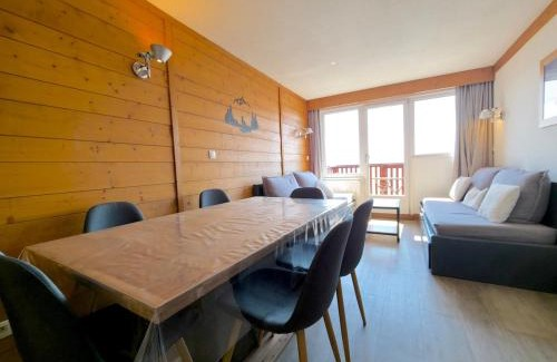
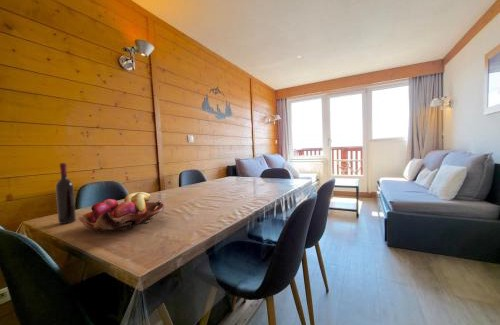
+ fruit basket [77,191,166,234]
+ wine bottle [55,162,77,225]
